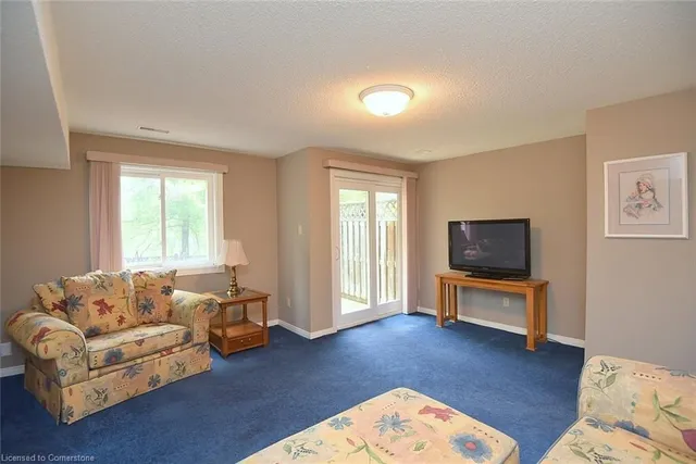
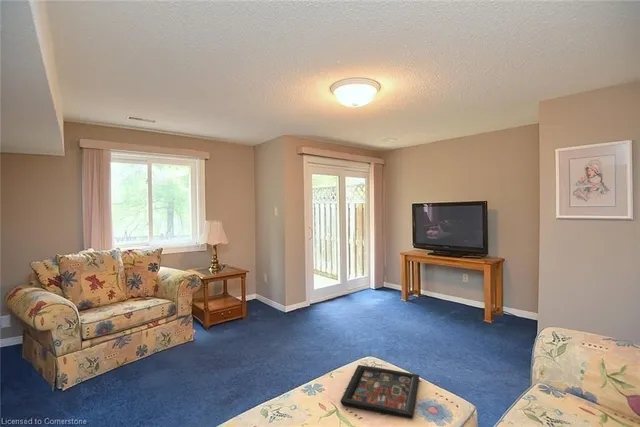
+ decorative tray [339,364,420,420]
